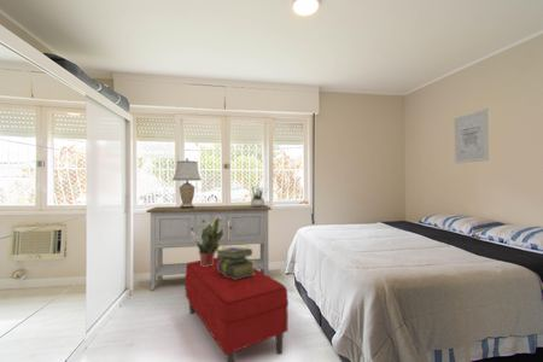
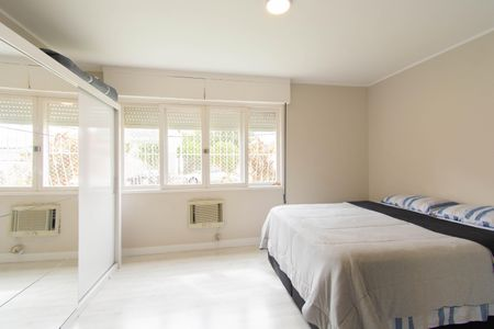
- bench [185,257,290,362]
- stack of books [215,246,255,280]
- wall art [453,107,490,165]
- table lamp [171,157,203,209]
- sideboard [146,204,273,291]
- potted plant [191,216,223,267]
- potted plant [246,182,270,206]
